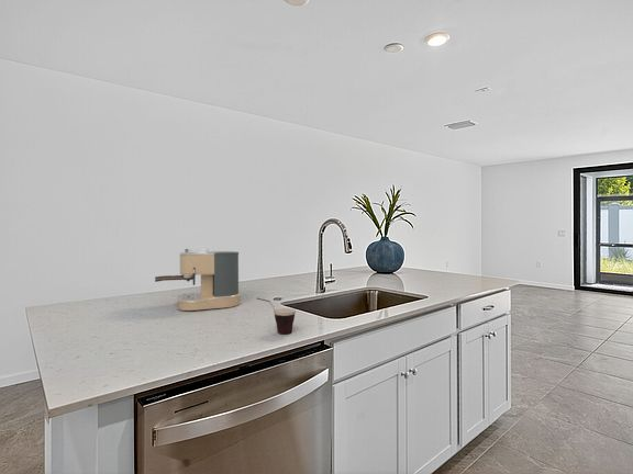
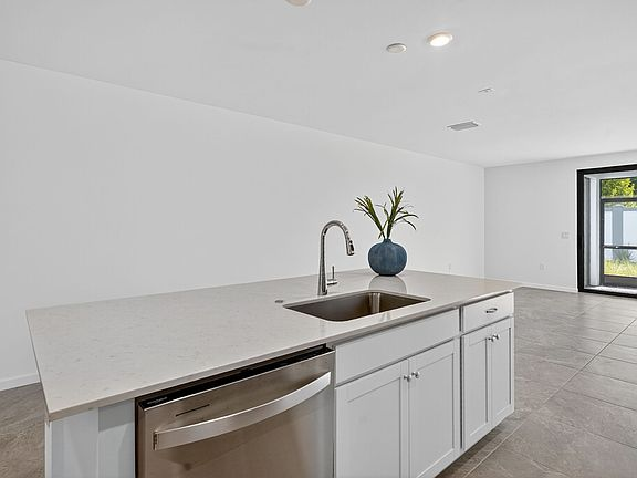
- cup [256,297,297,335]
- coffee maker [154,248,242,312]
